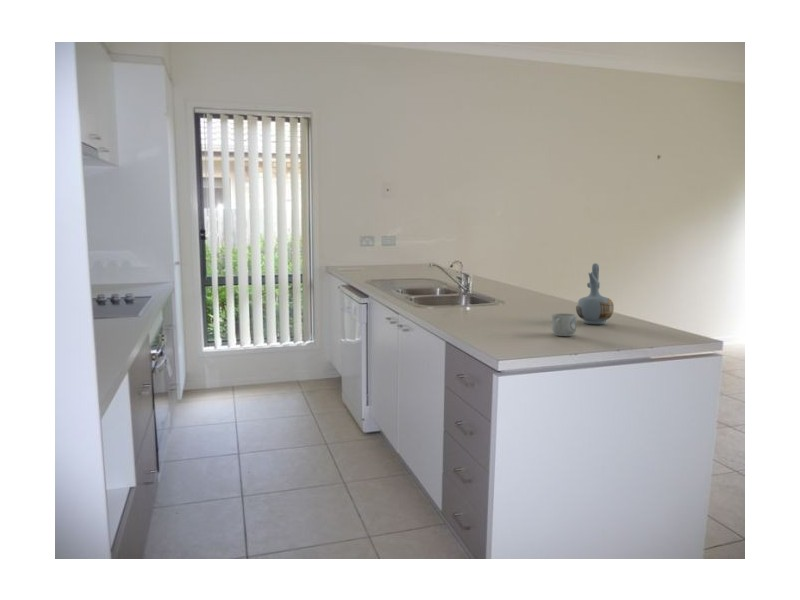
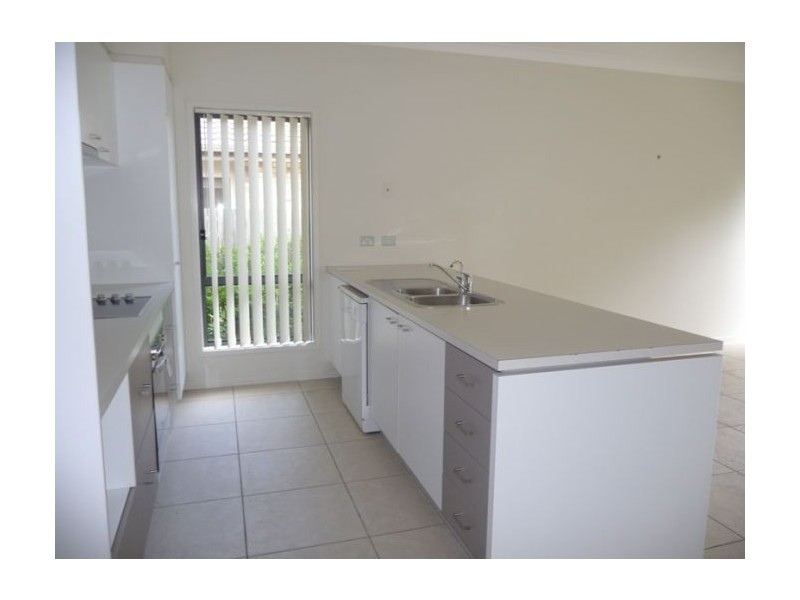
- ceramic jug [575,262,615,325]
- mug [550,312,578,337]
